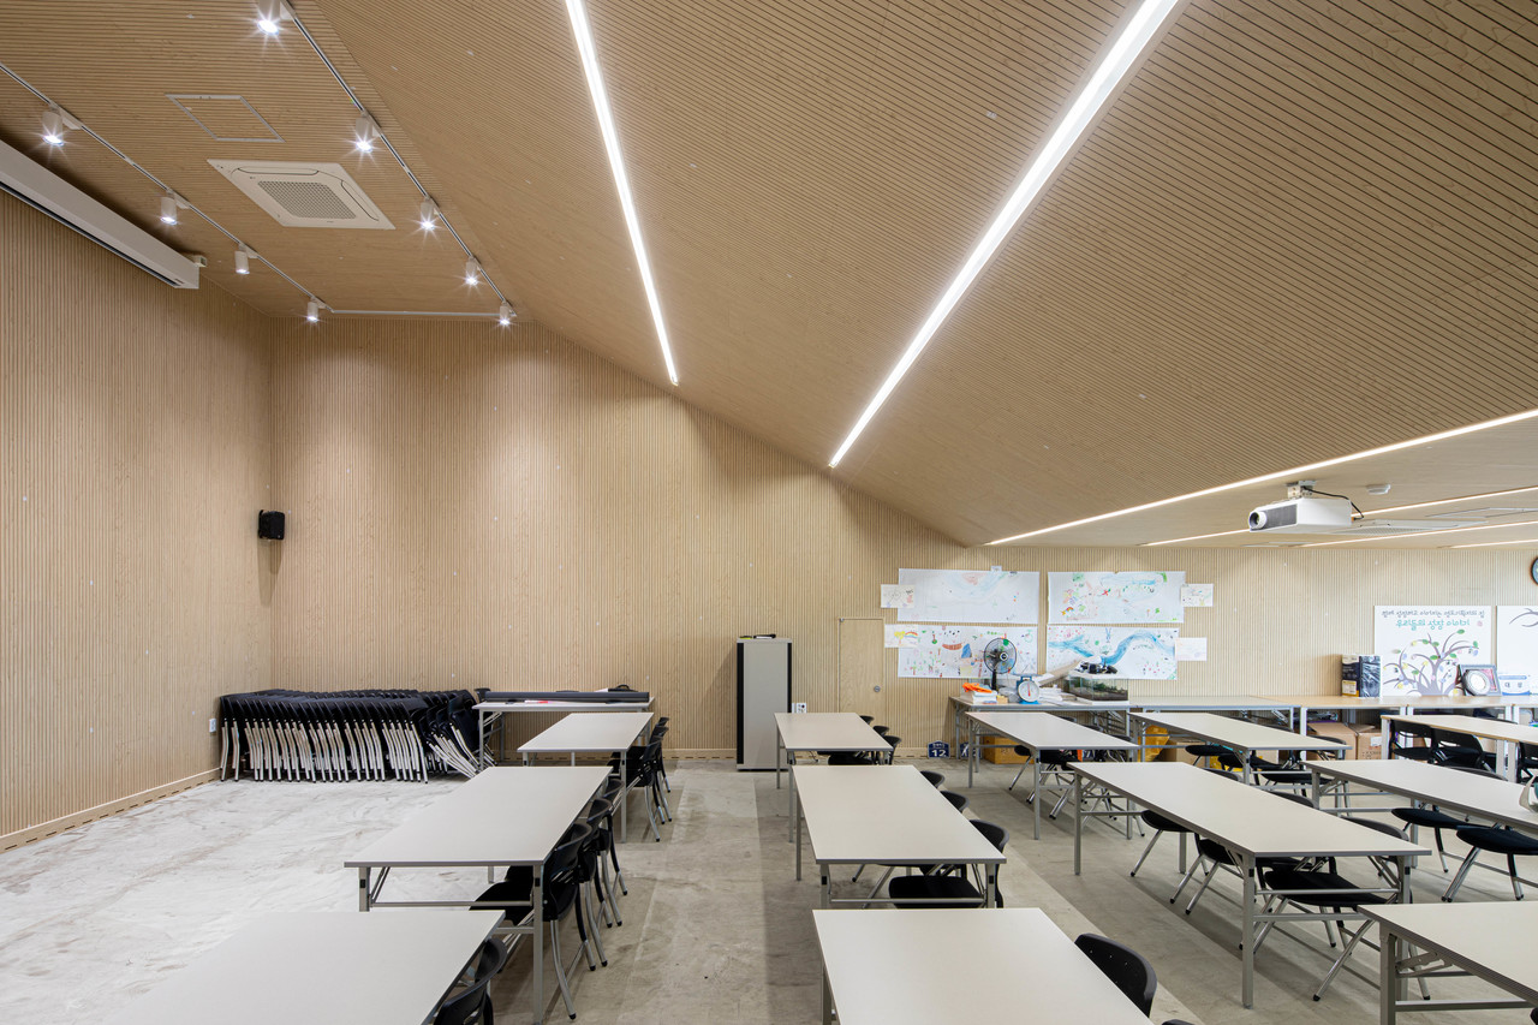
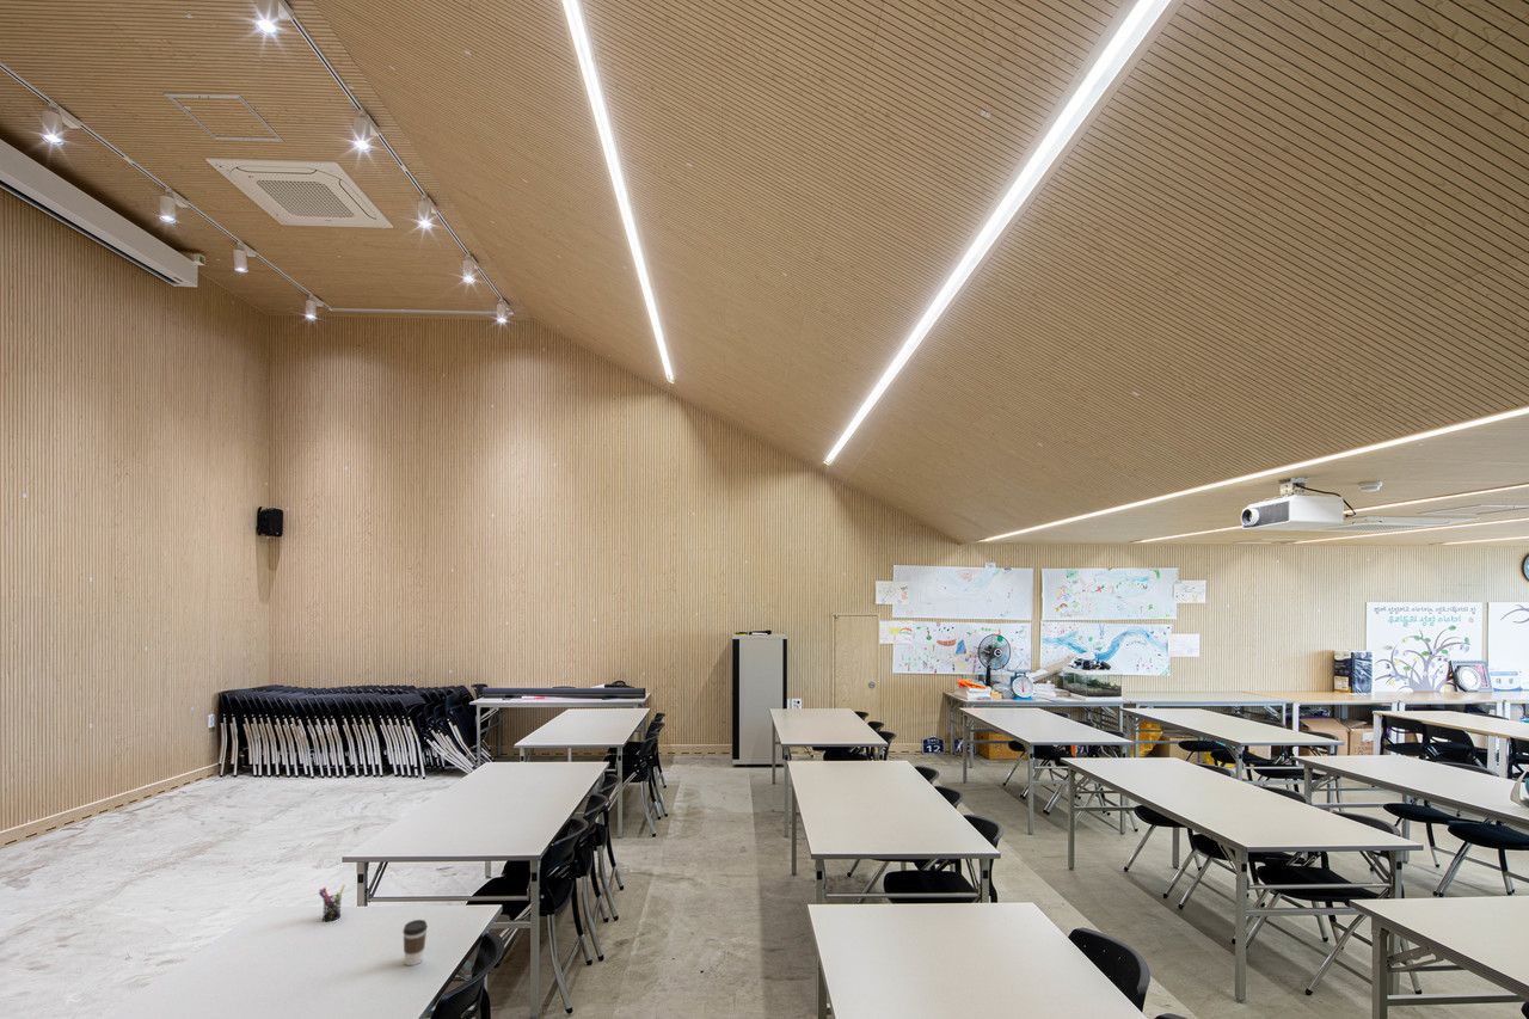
+ pen holder [318,884,346,922]
+ coffee cup [401,919,429,966]
